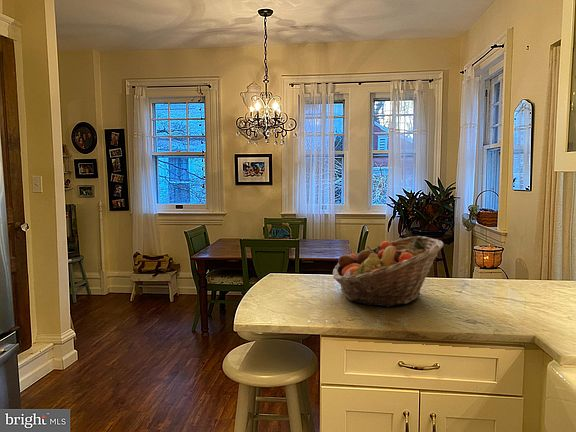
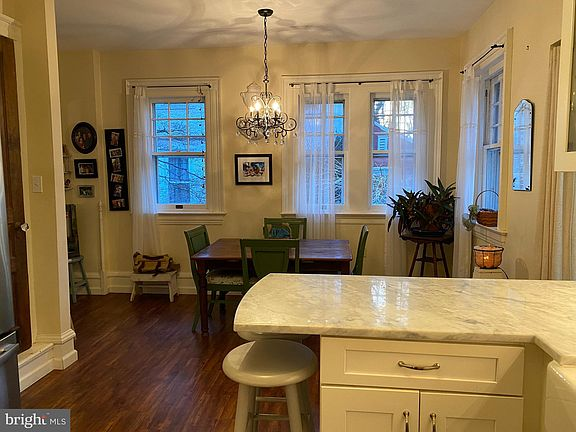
- fruit basket [332,235,444,308]
